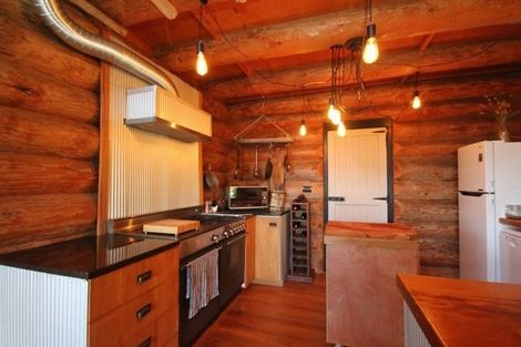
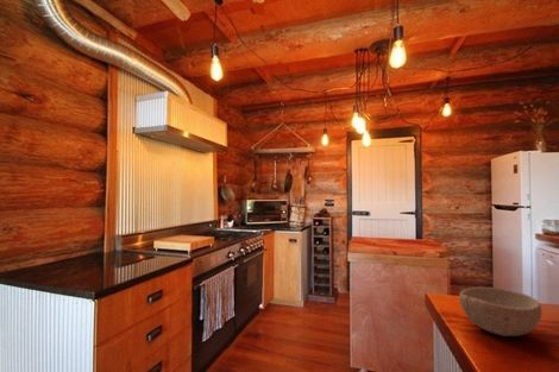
+ bowl [458,286,542,338]
